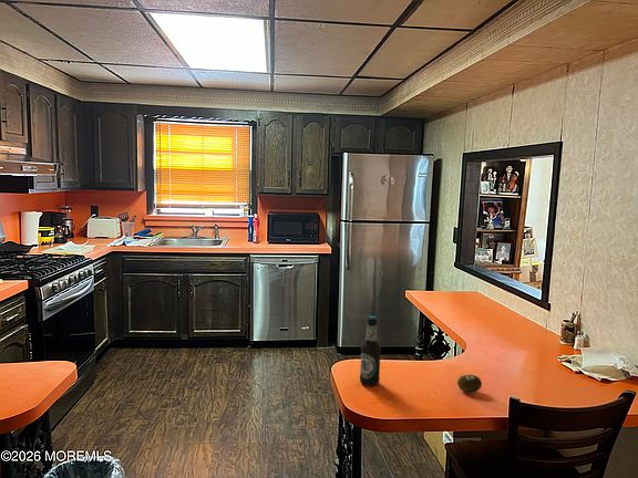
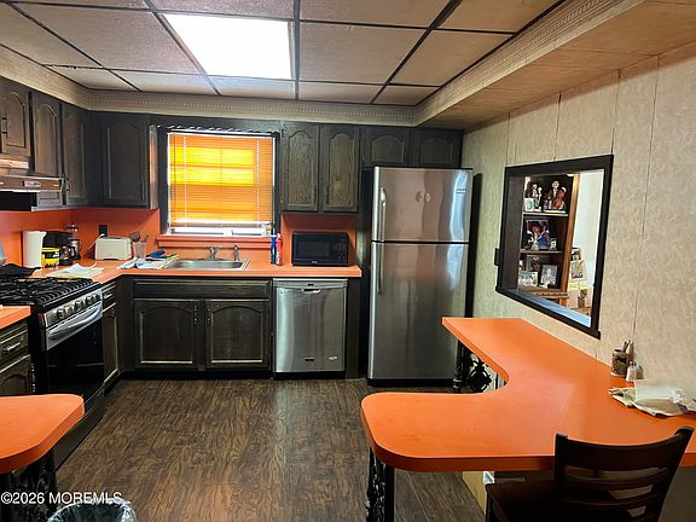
- fruit [456,374,483,394]
- bottle [359,315,382,386]
